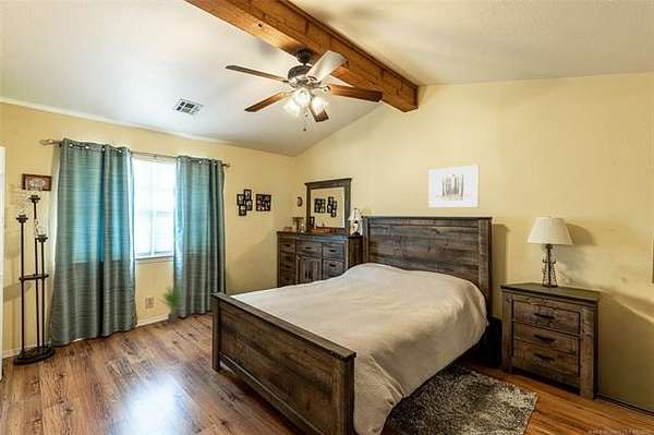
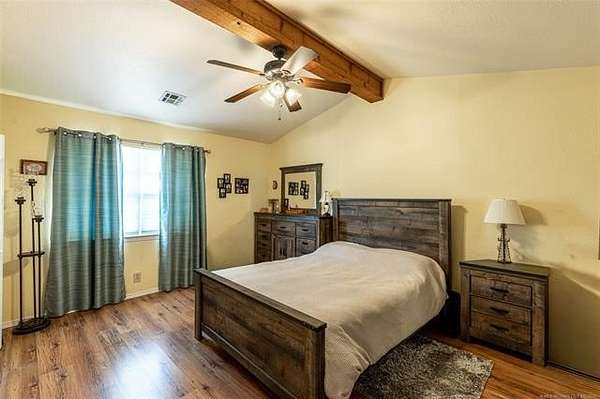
- wall art [427,164,480,209]
- potted plant [155,286,181,324]
